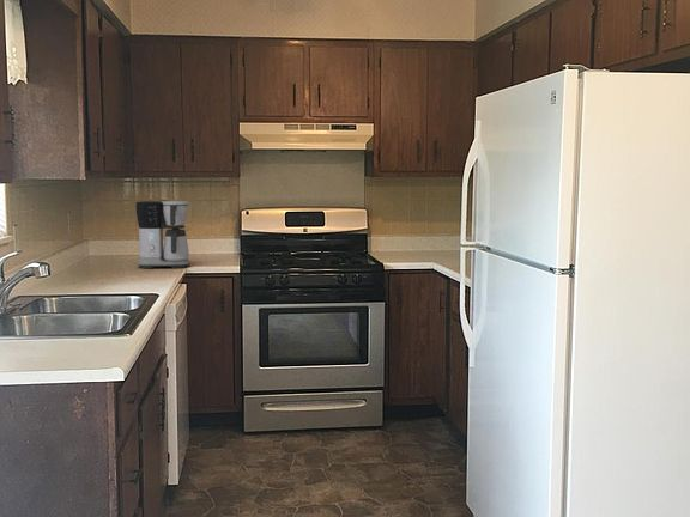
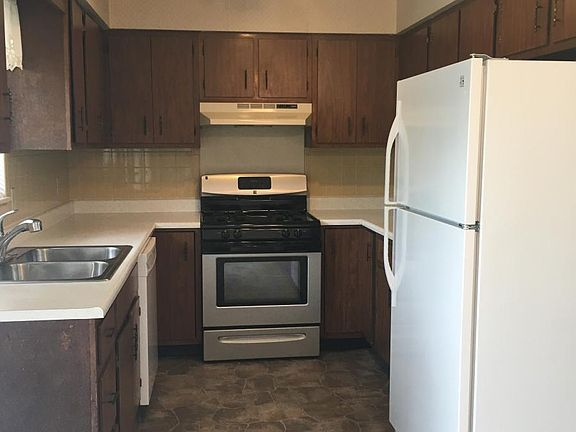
- coffee maker [134,200,192,269]
